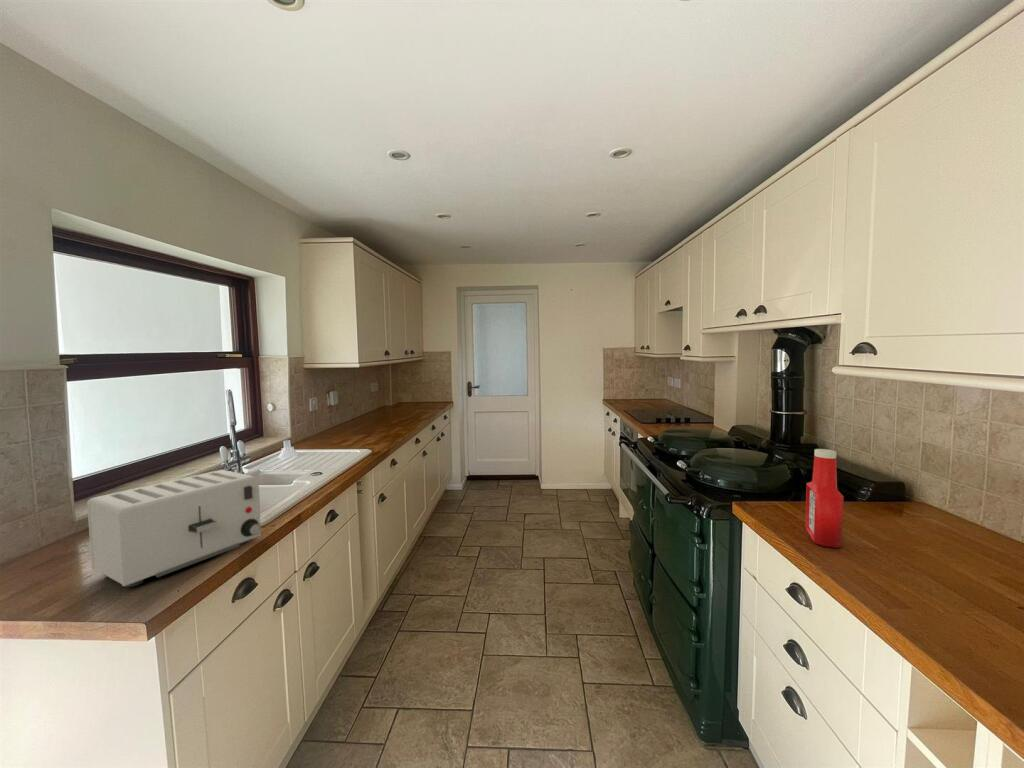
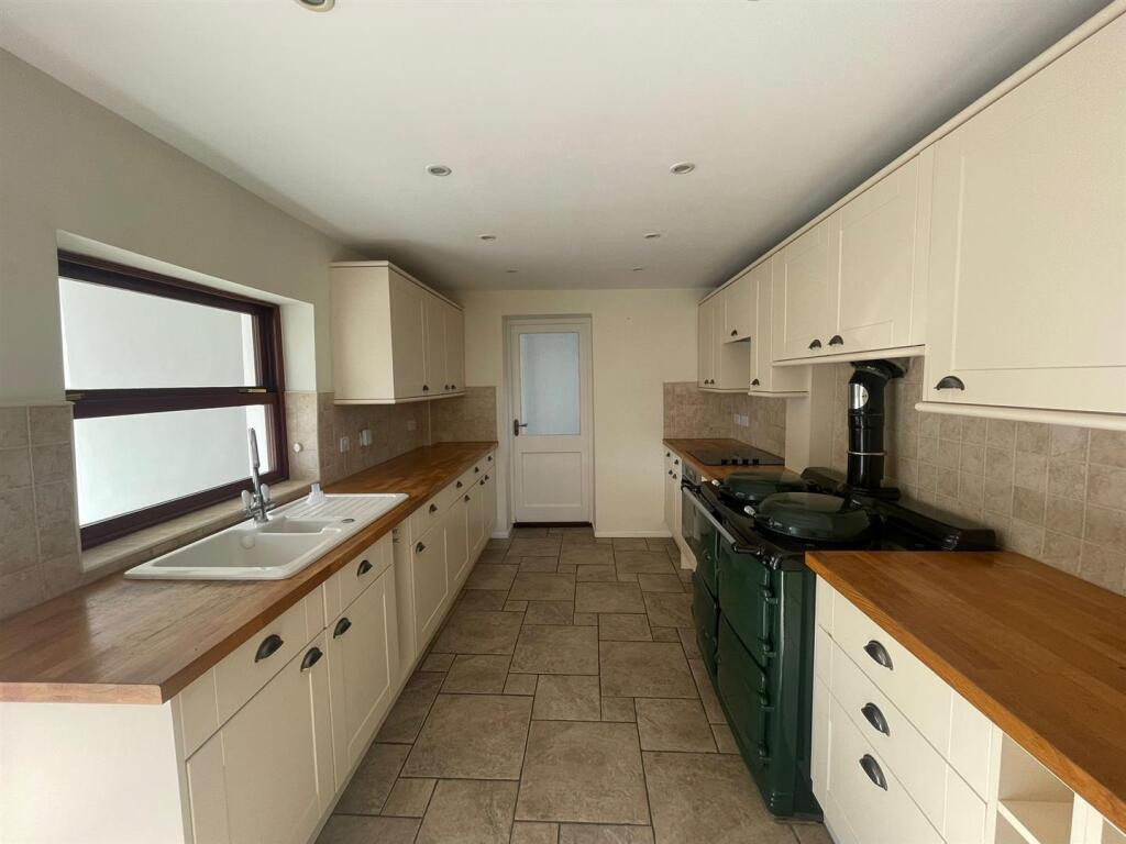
- soap bottle [804,448,845,549]
- toaster [86,469,262,588]
